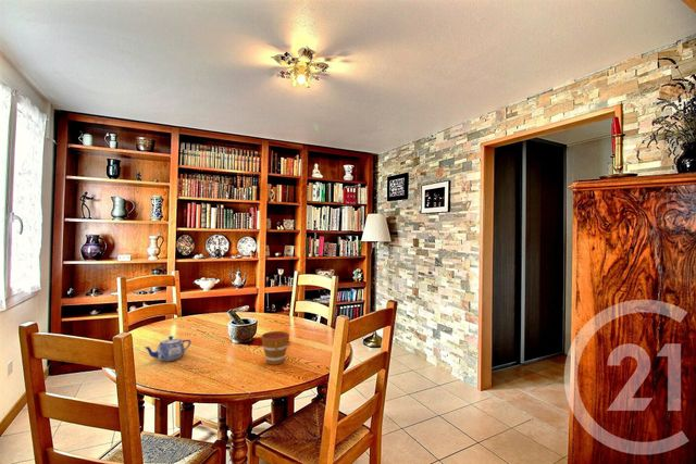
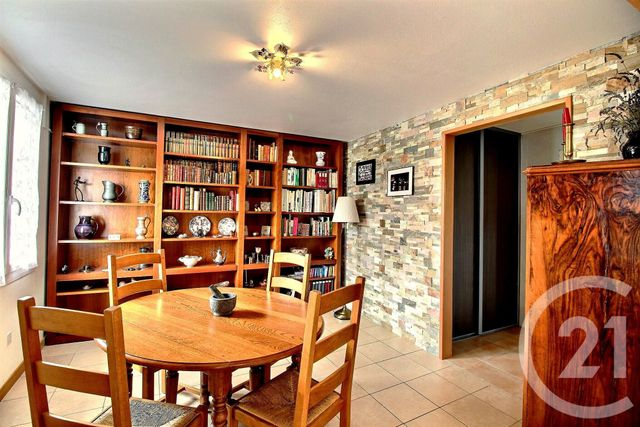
- cup [261,330,290,366]
- teapot [144,335,191,362]
